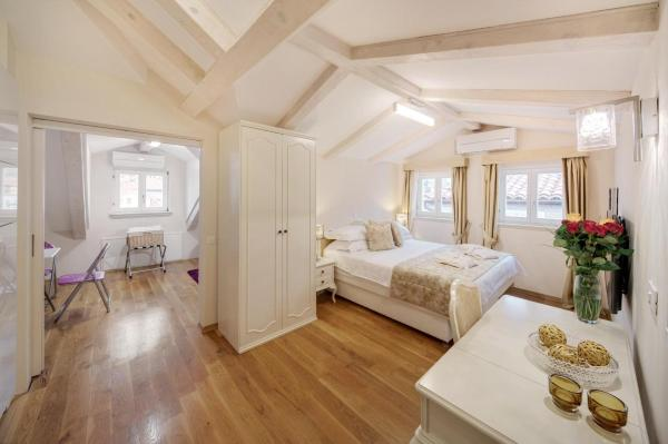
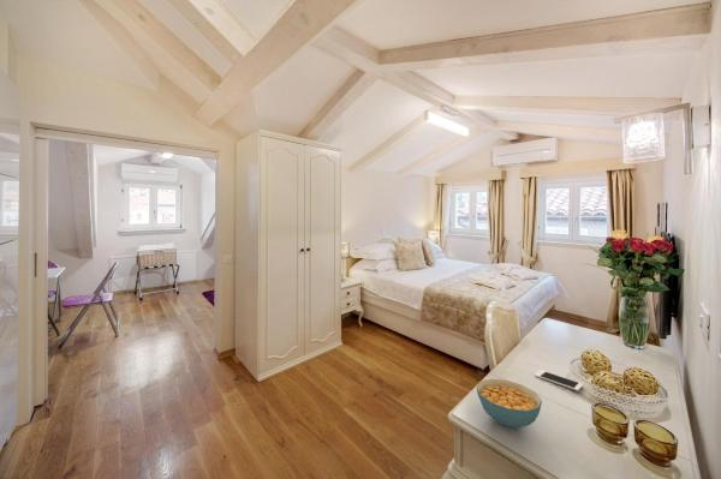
+ cell phone [534,369,584,393]
+ cereal bowl [476,378,543,429]
